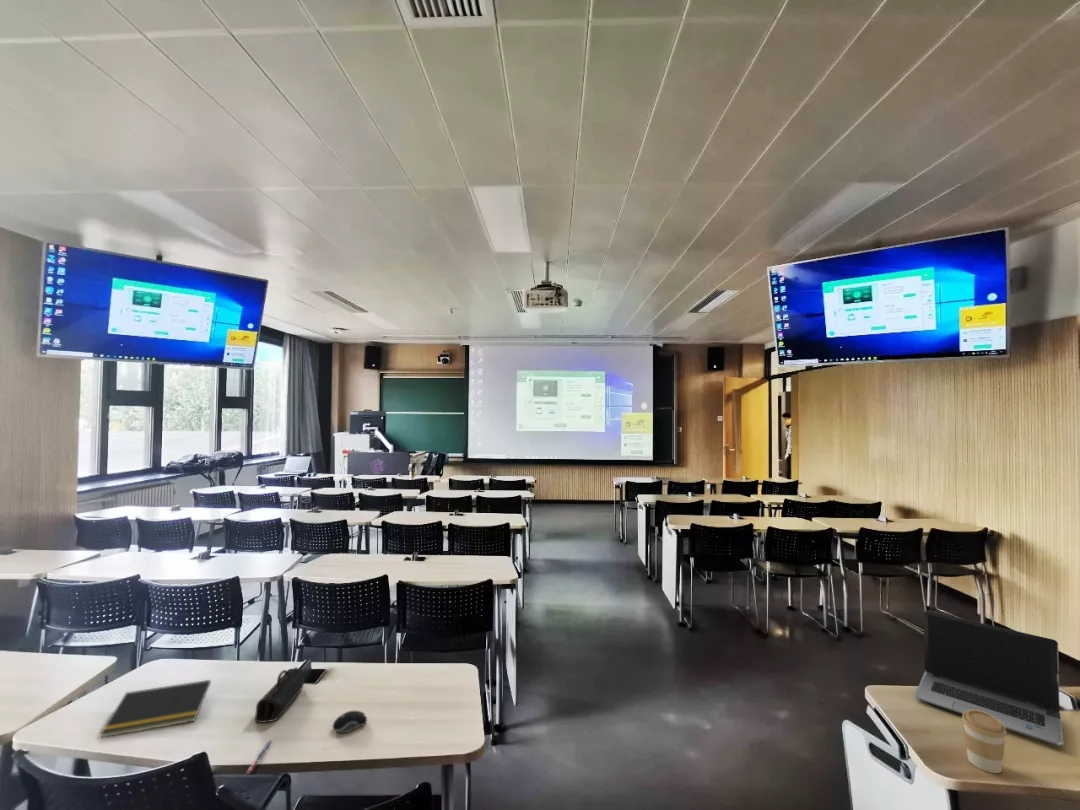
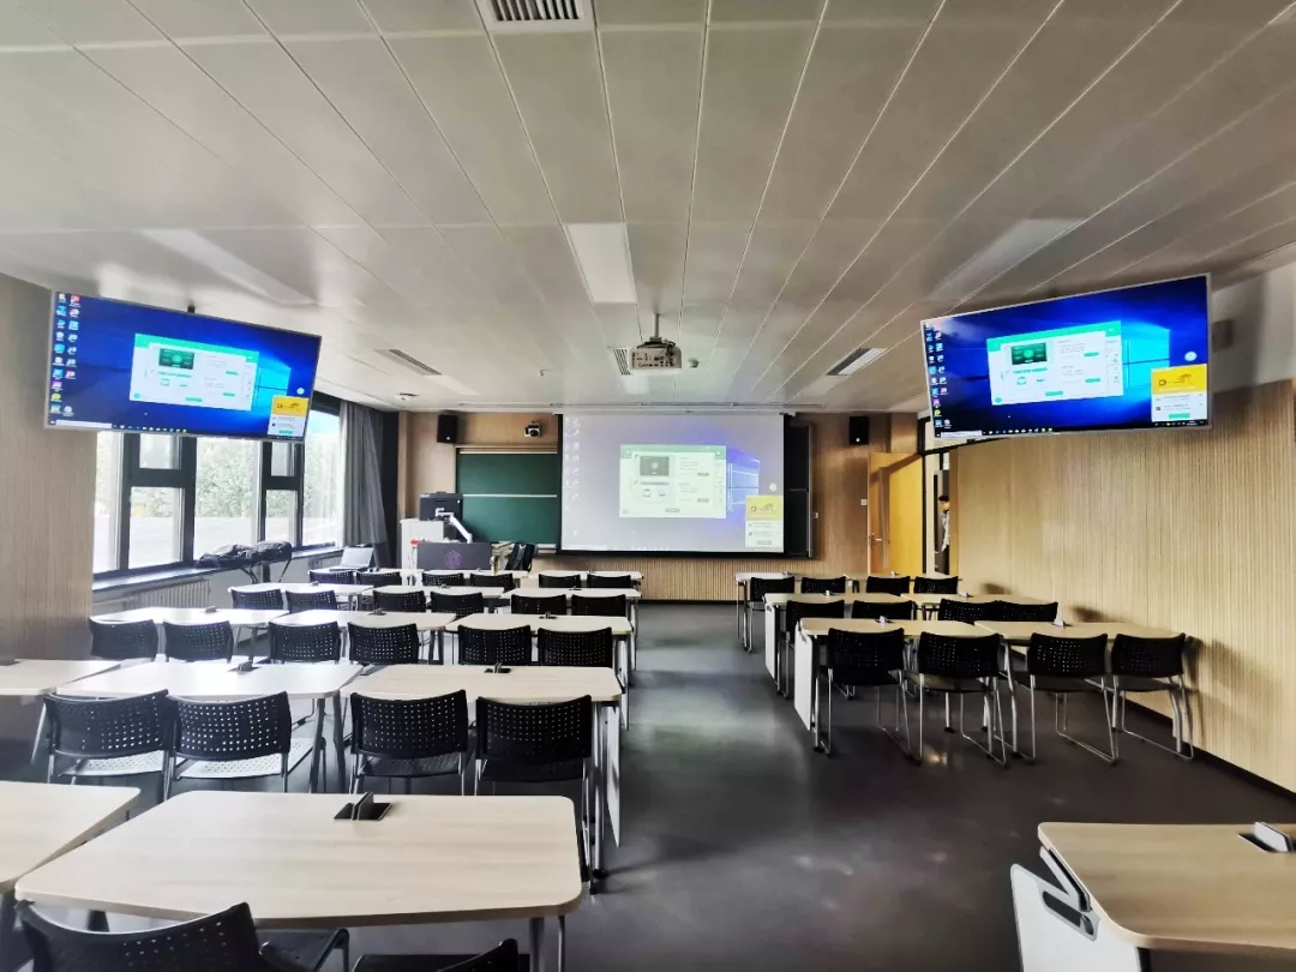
- computer mouse [332,710,368,734]
- laptop computer [914,610,1065,747]
- notepad [99,679,212,738]
- pencil case [254,666,306,724]
- coffee cup [961,710,1008,774]
- pen [244,739,273,776]
